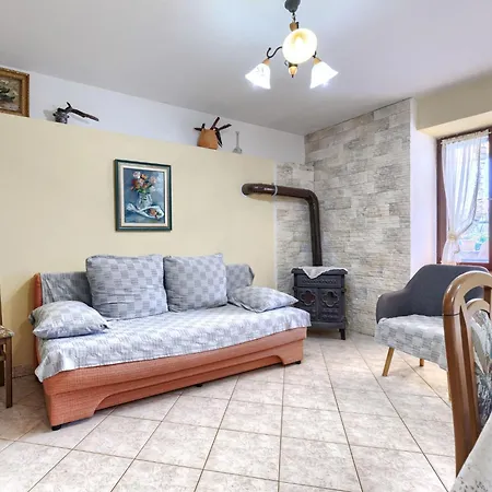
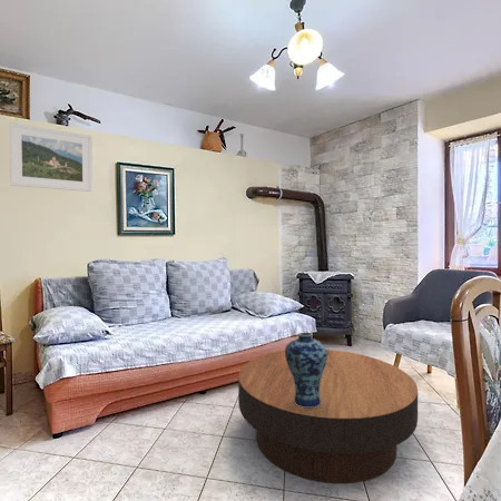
+ coffee table [237,348,419,484]
+ vase [284,332,327,407]
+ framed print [8,122,94,193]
